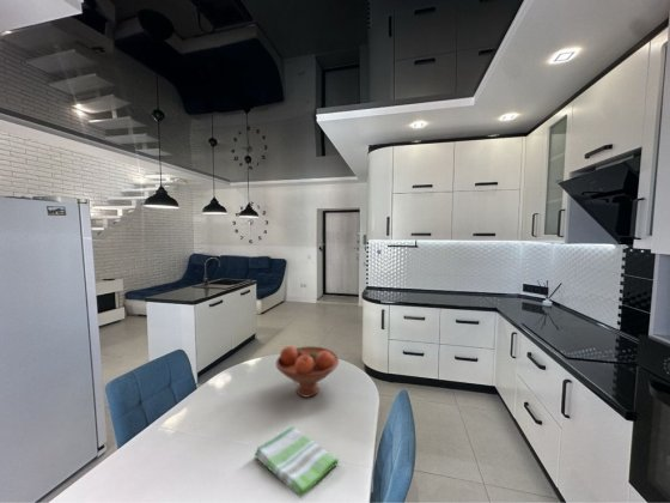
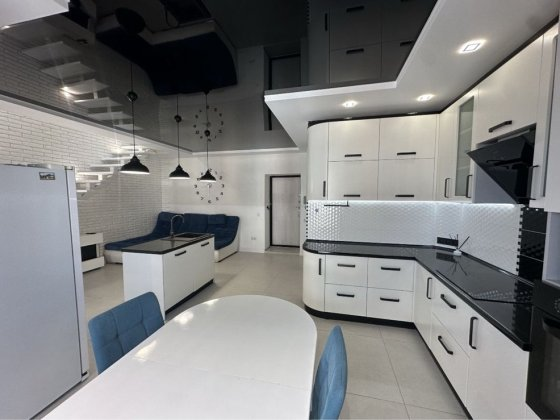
- fruit bowl [275,345,340,399]
- dish towel [254,425,340,498]
